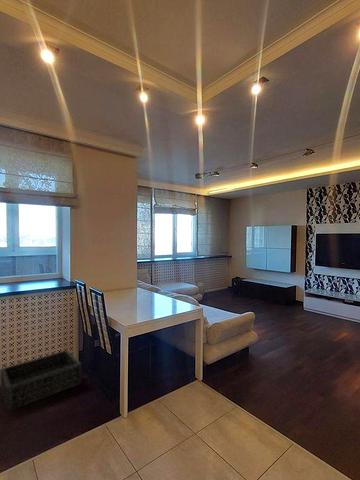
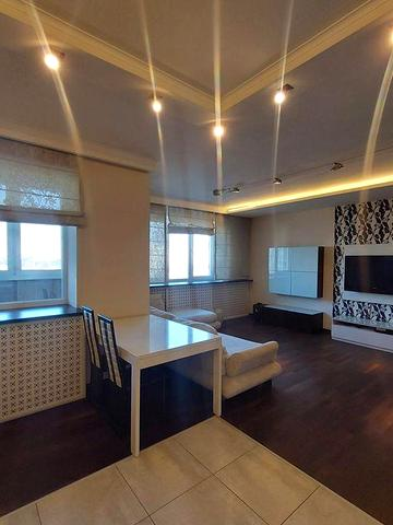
- basket [0,349,82,413]
